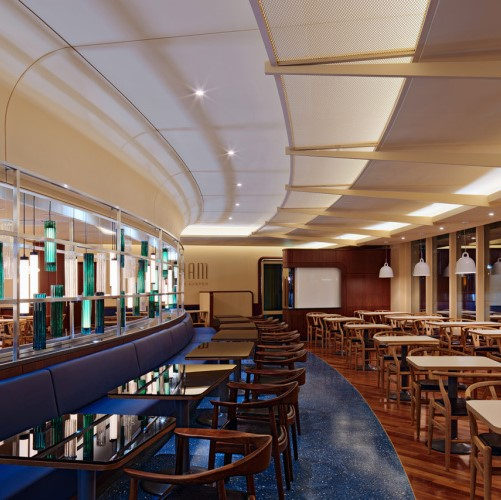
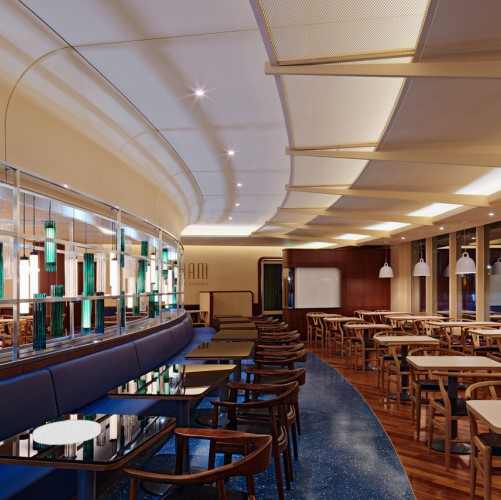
+ plate [32,419,102,446]
